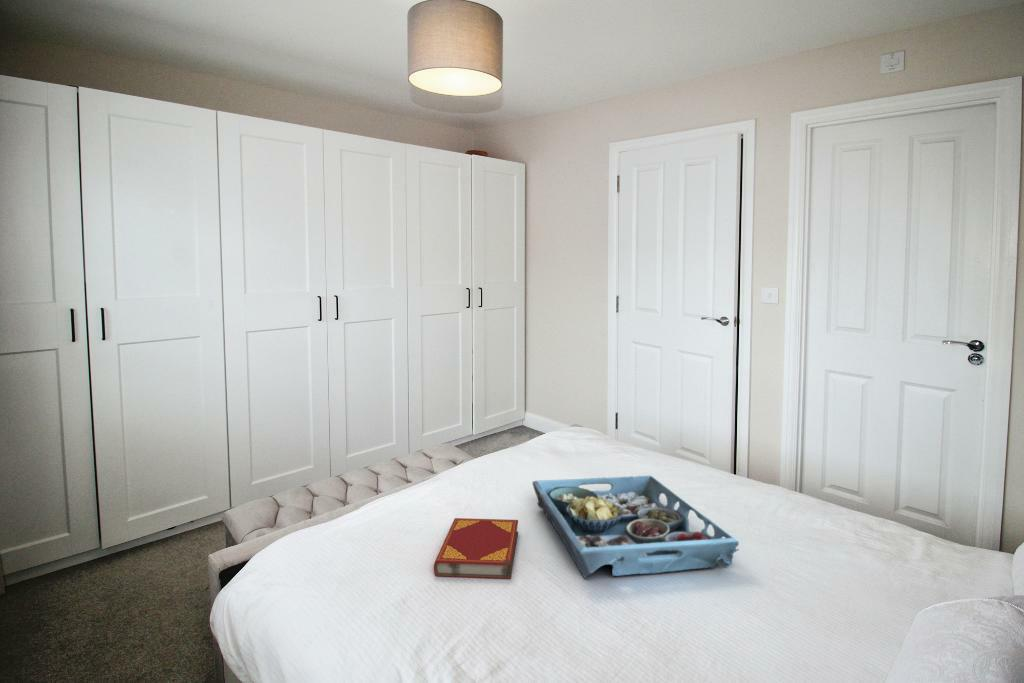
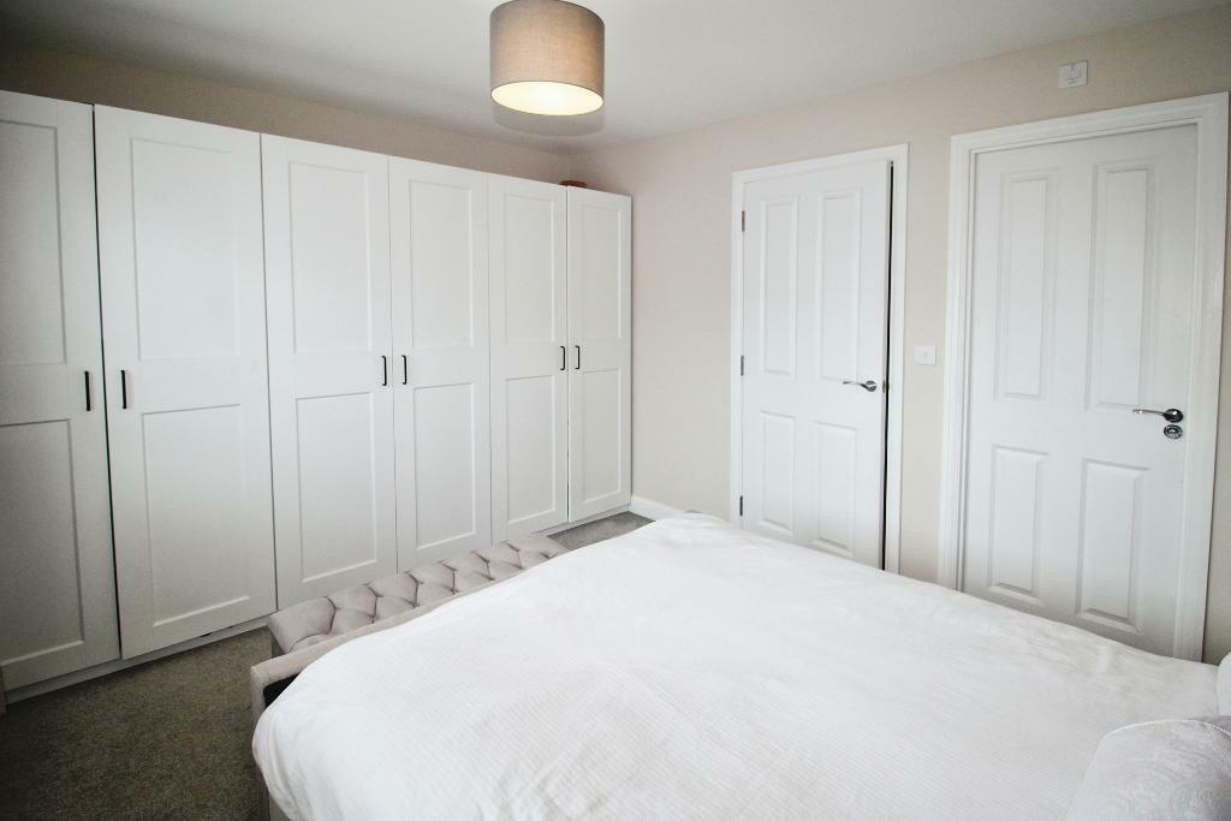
- serving tray [531,475,740,580]
- hardback book [433,517,519,580]
